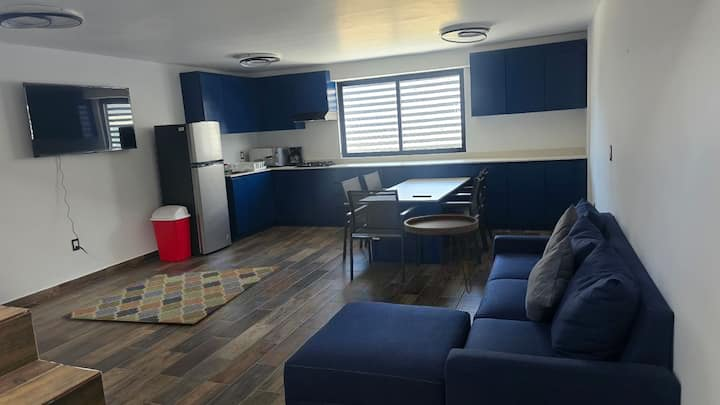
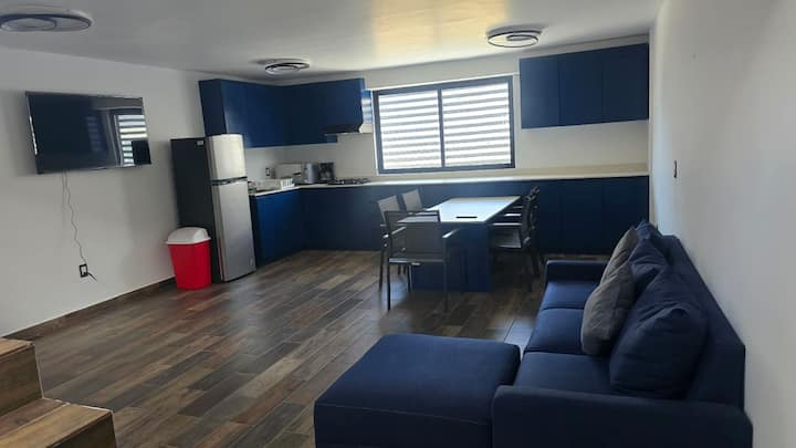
- side table [403,214,480,294]
- rug [60,265,281,325]
